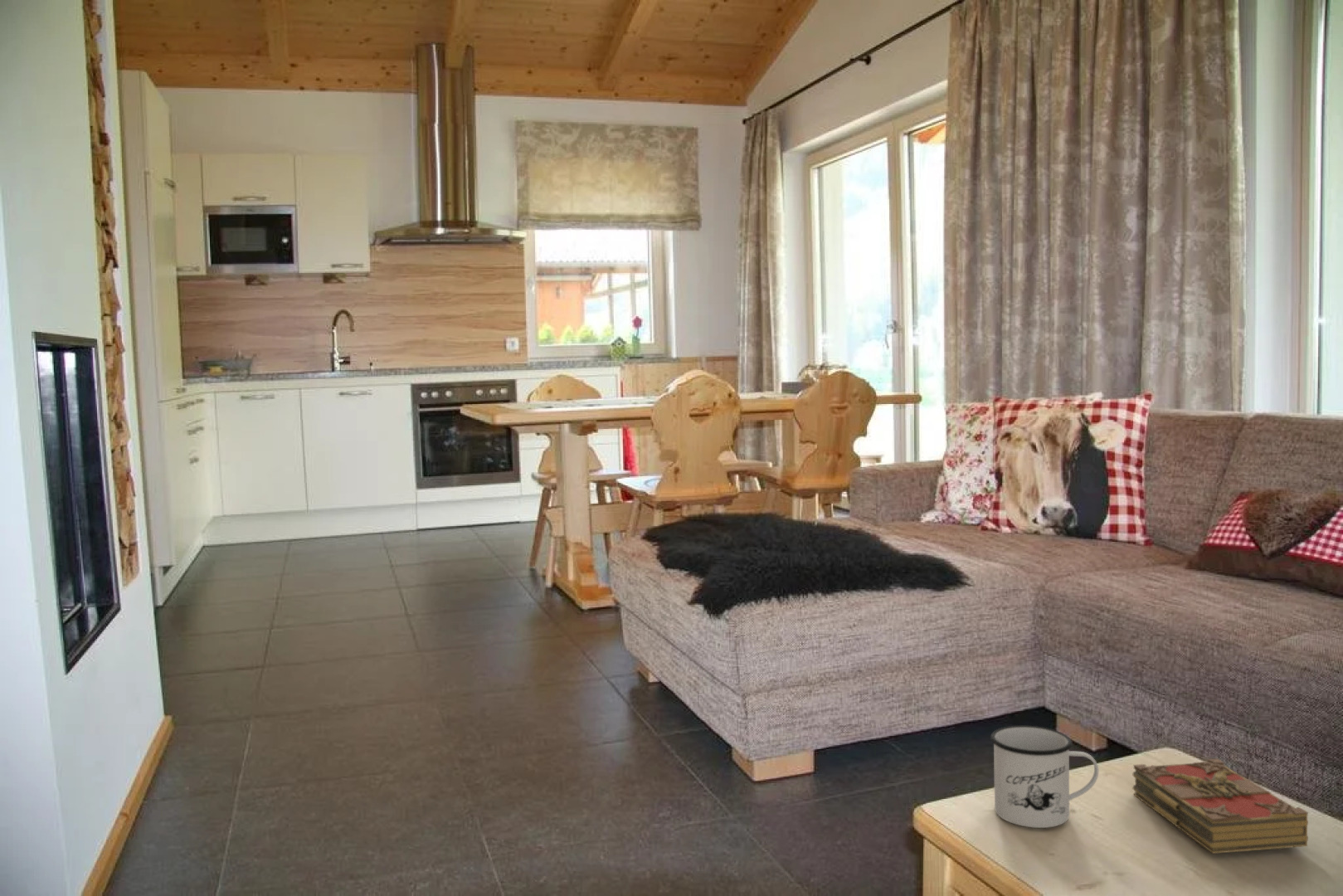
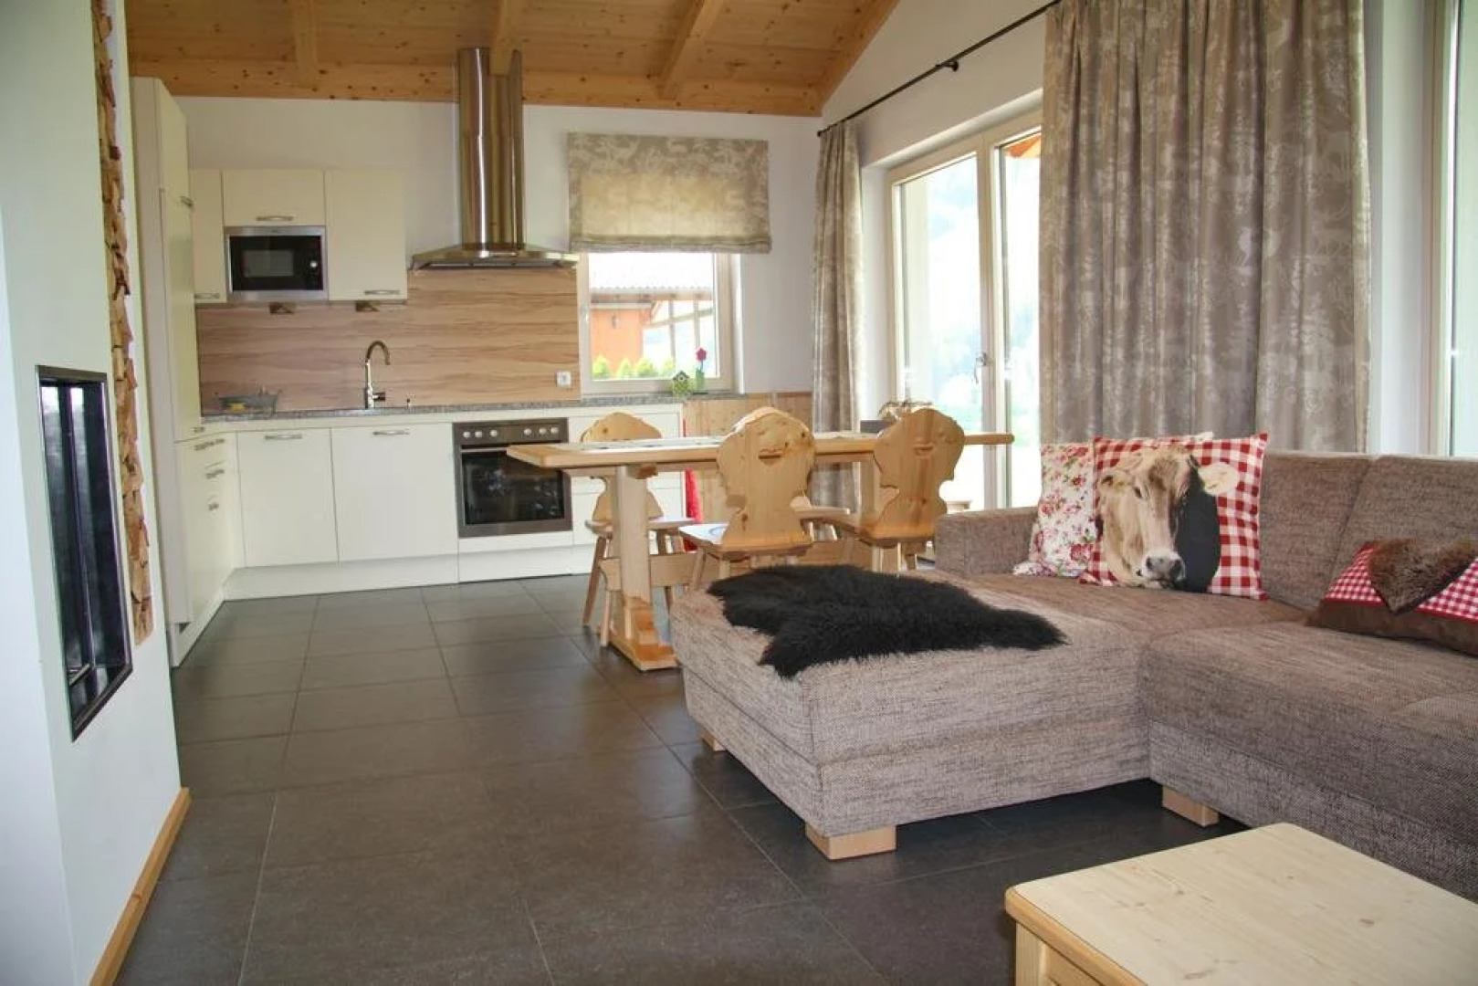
- mug [990,725,1099,829]
- book [1132,757,1310,855]
